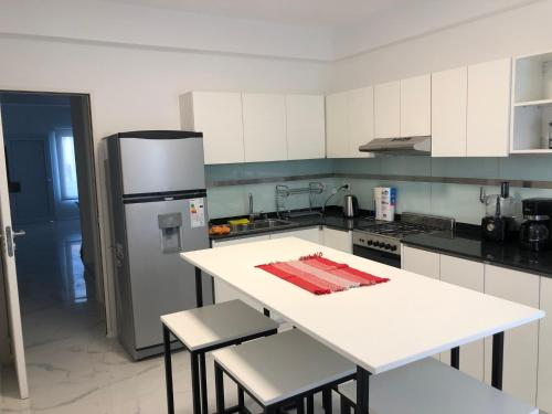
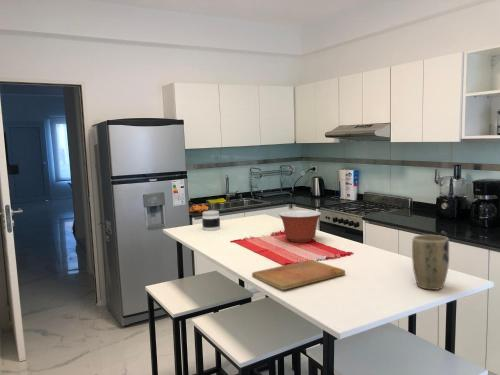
+ mixing bowl [278,210,322,243]
+ cutting board [251,259,346,291]
+ jar [201,210,221,232]
+ plant pot [411,234,450,291]
